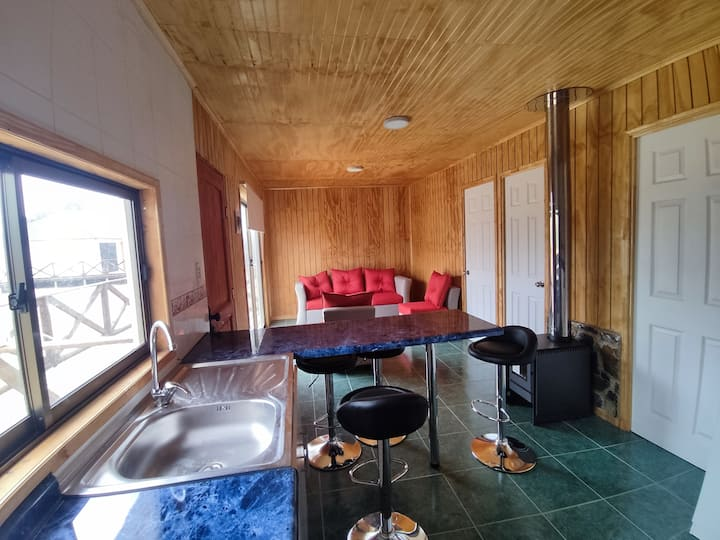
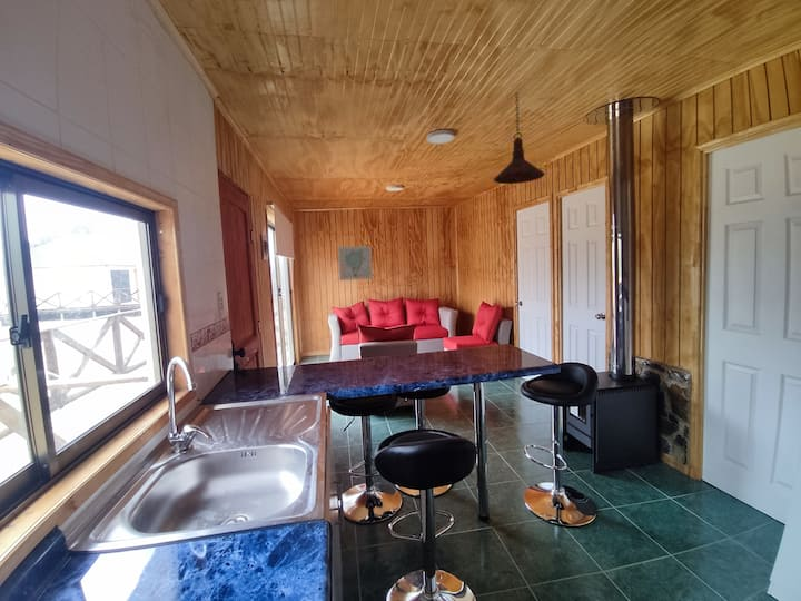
+ wall art [337,245,374,282]
+ pendant light [493,92,546,185]
